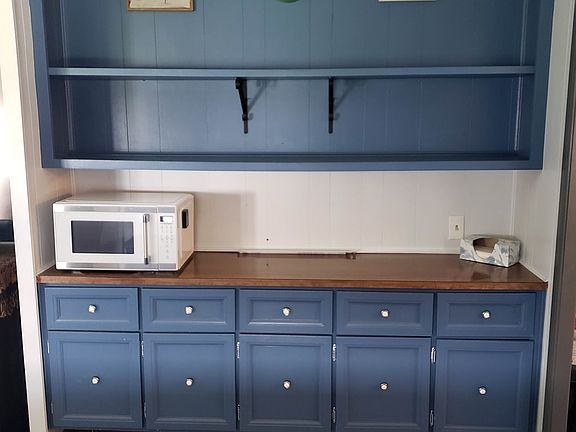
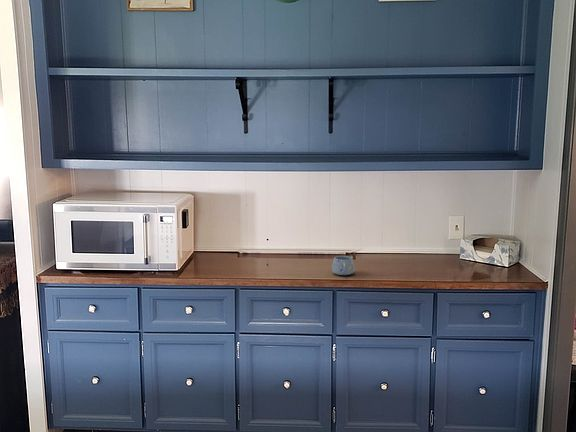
+ mug [331,255,355,276]
